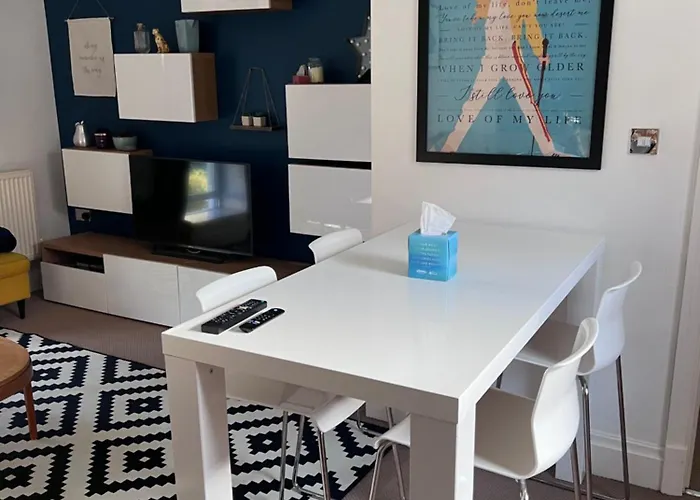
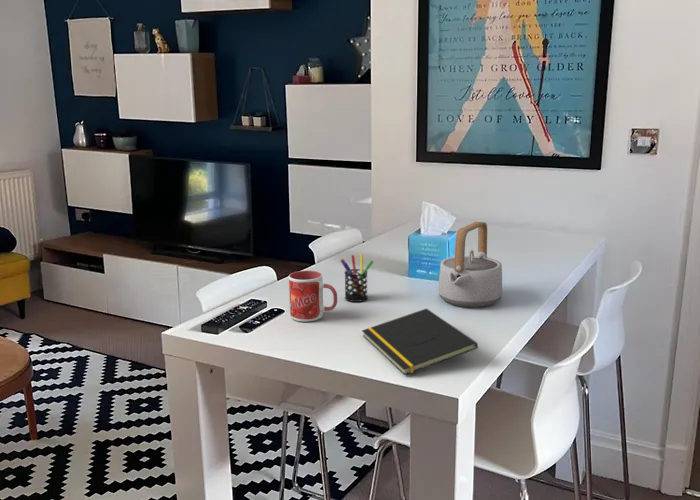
+ pen holder [339,253,374,303]
+ teapot [438,221,503,308]
+ notepad [361,308,479,376]
+ mug [288,270,338,322]
